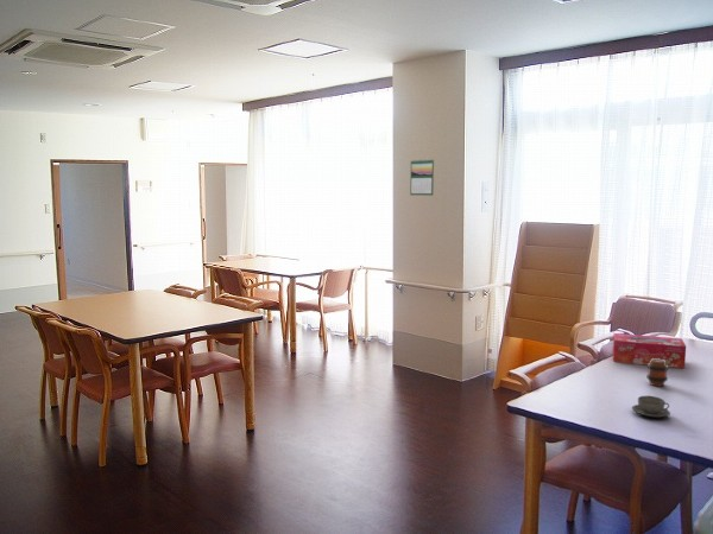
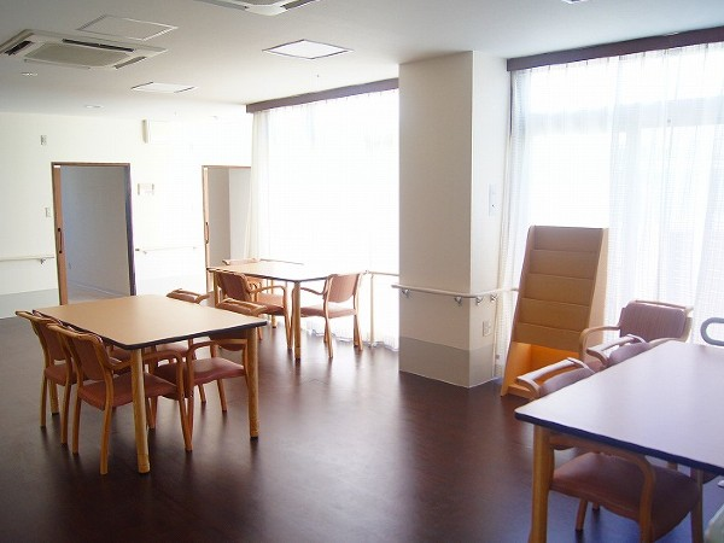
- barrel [645,358,669,388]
- teacup [631,395,671,419]
- tissue box [612,332,687,369]
- calendar [409,158,435,197]
